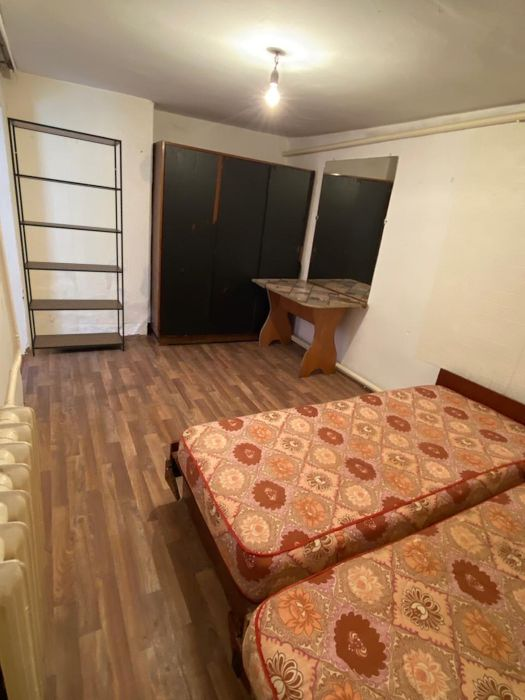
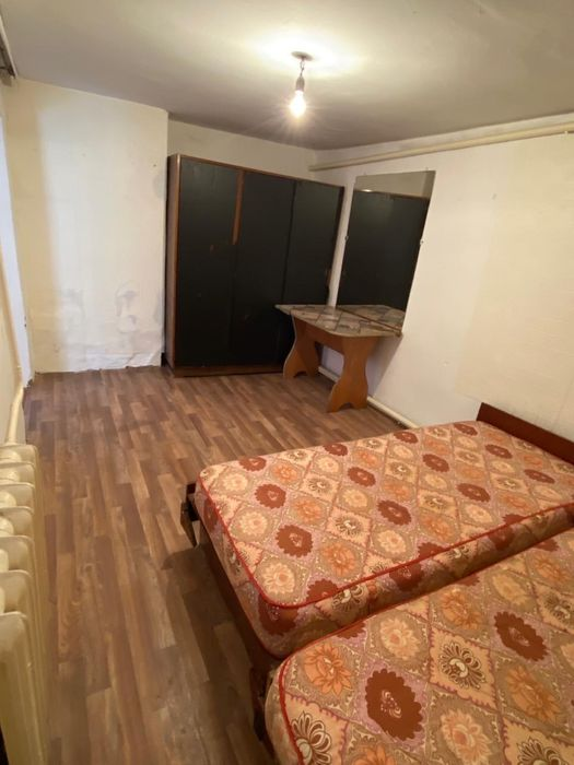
- shelf [6,116,125,358]
